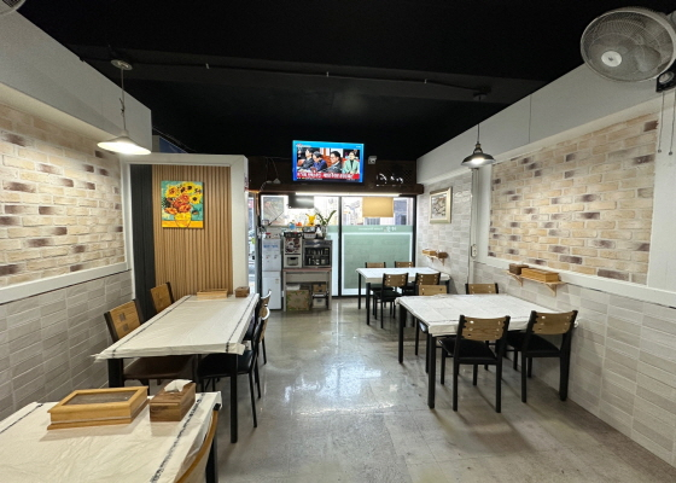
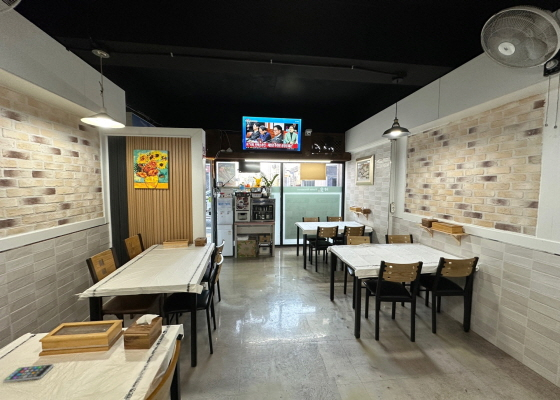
+ smartphone [2,363,55,384]
